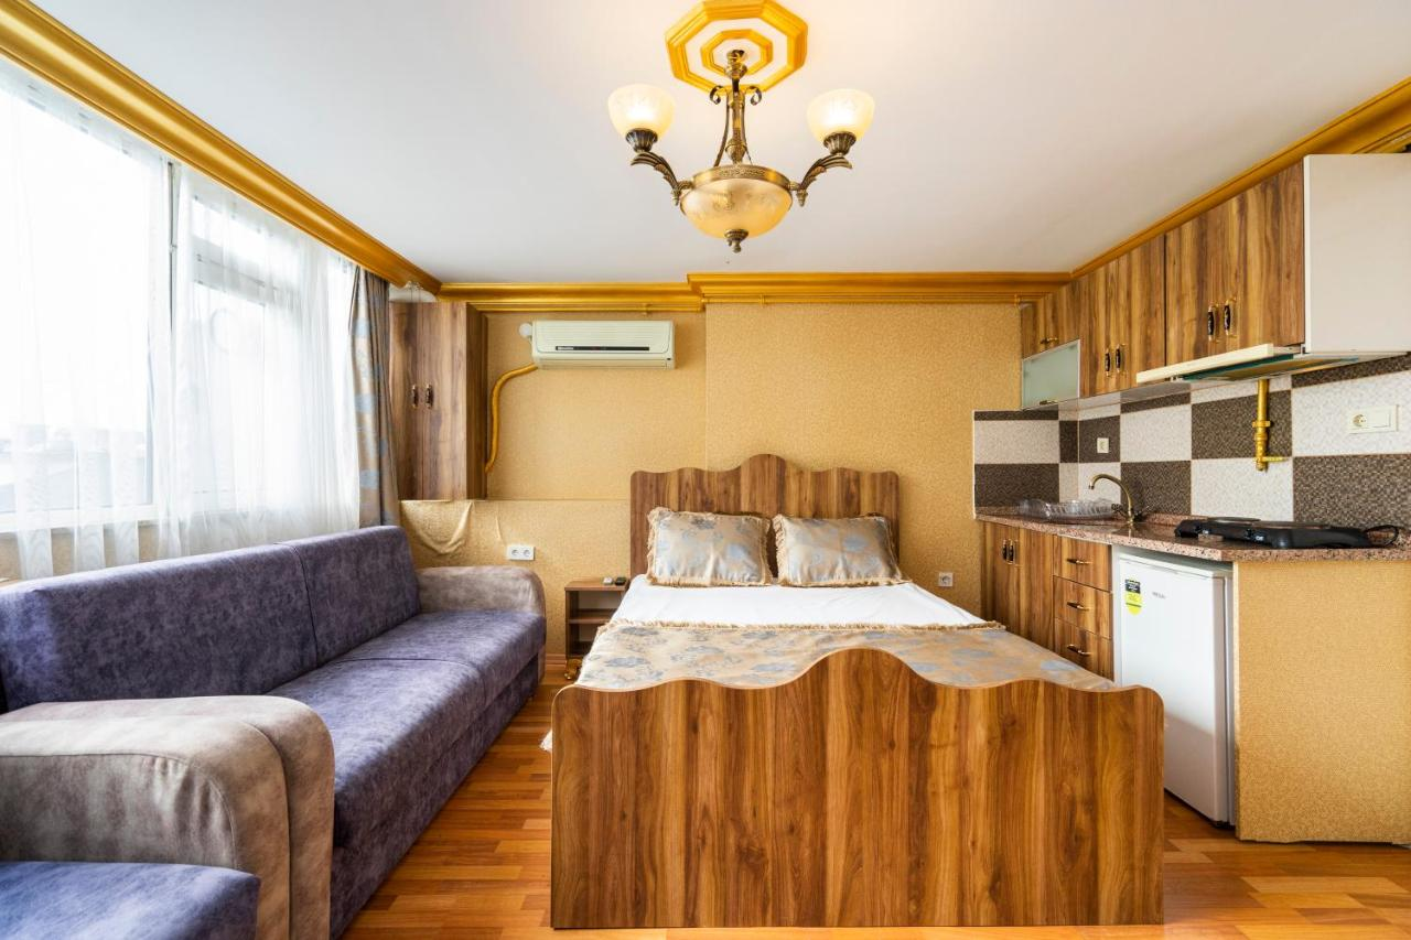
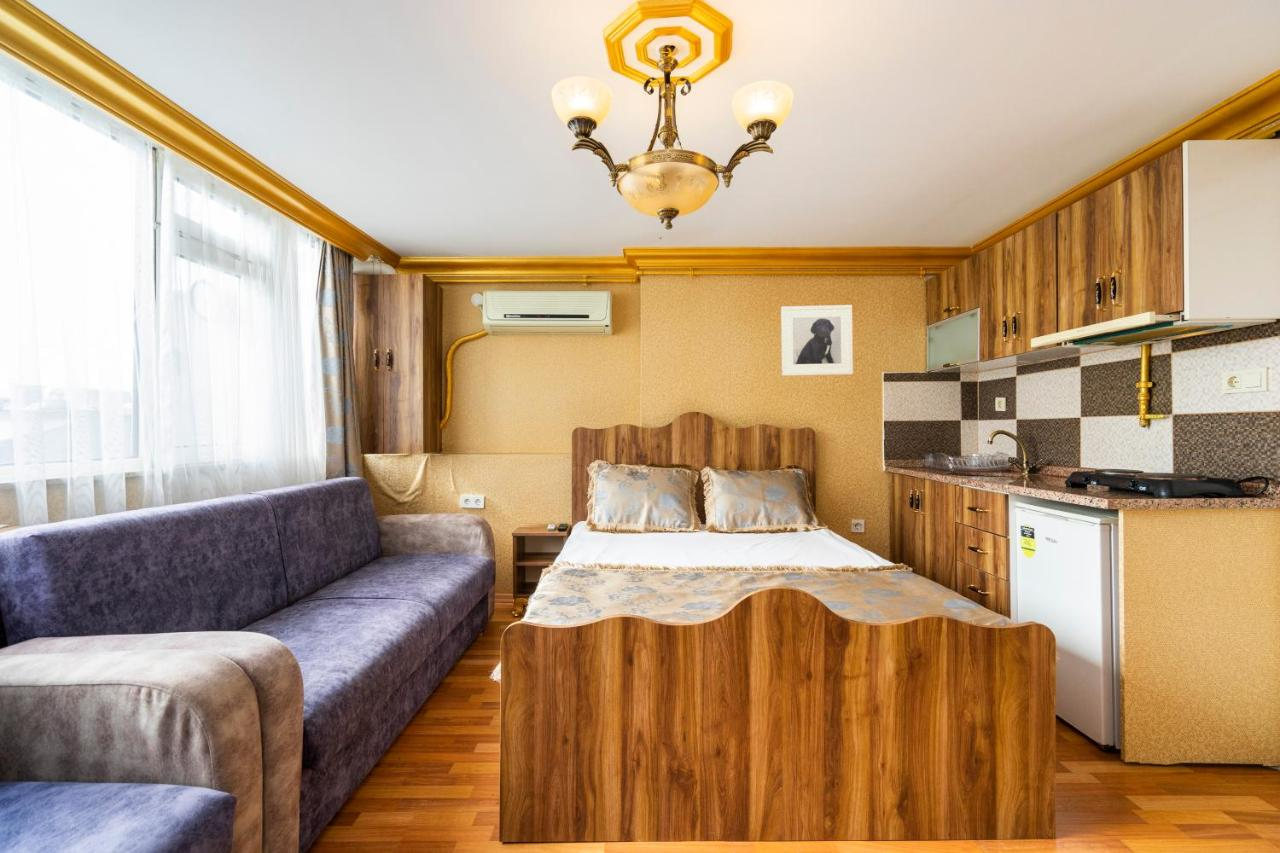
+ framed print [780,304,854,377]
